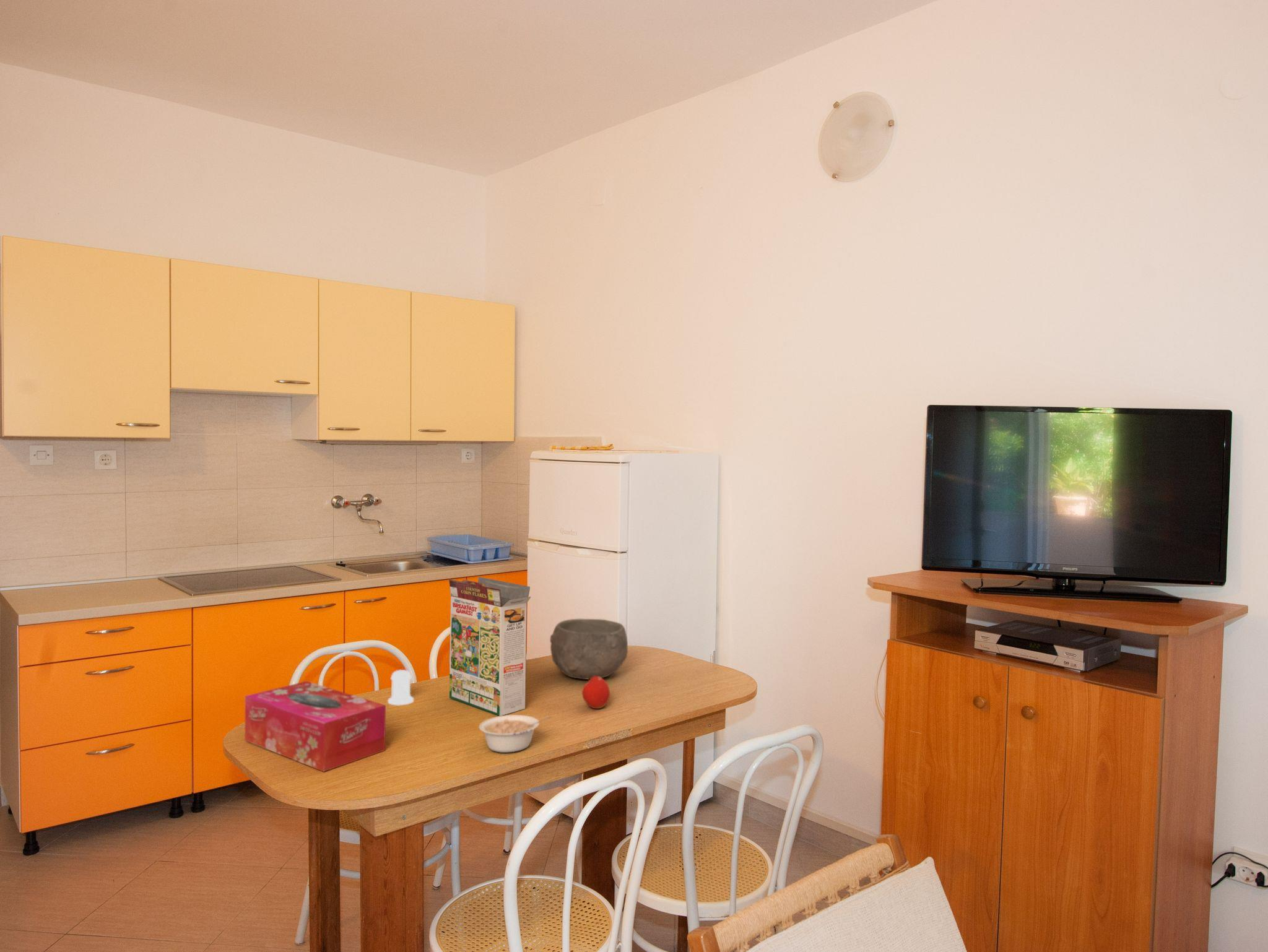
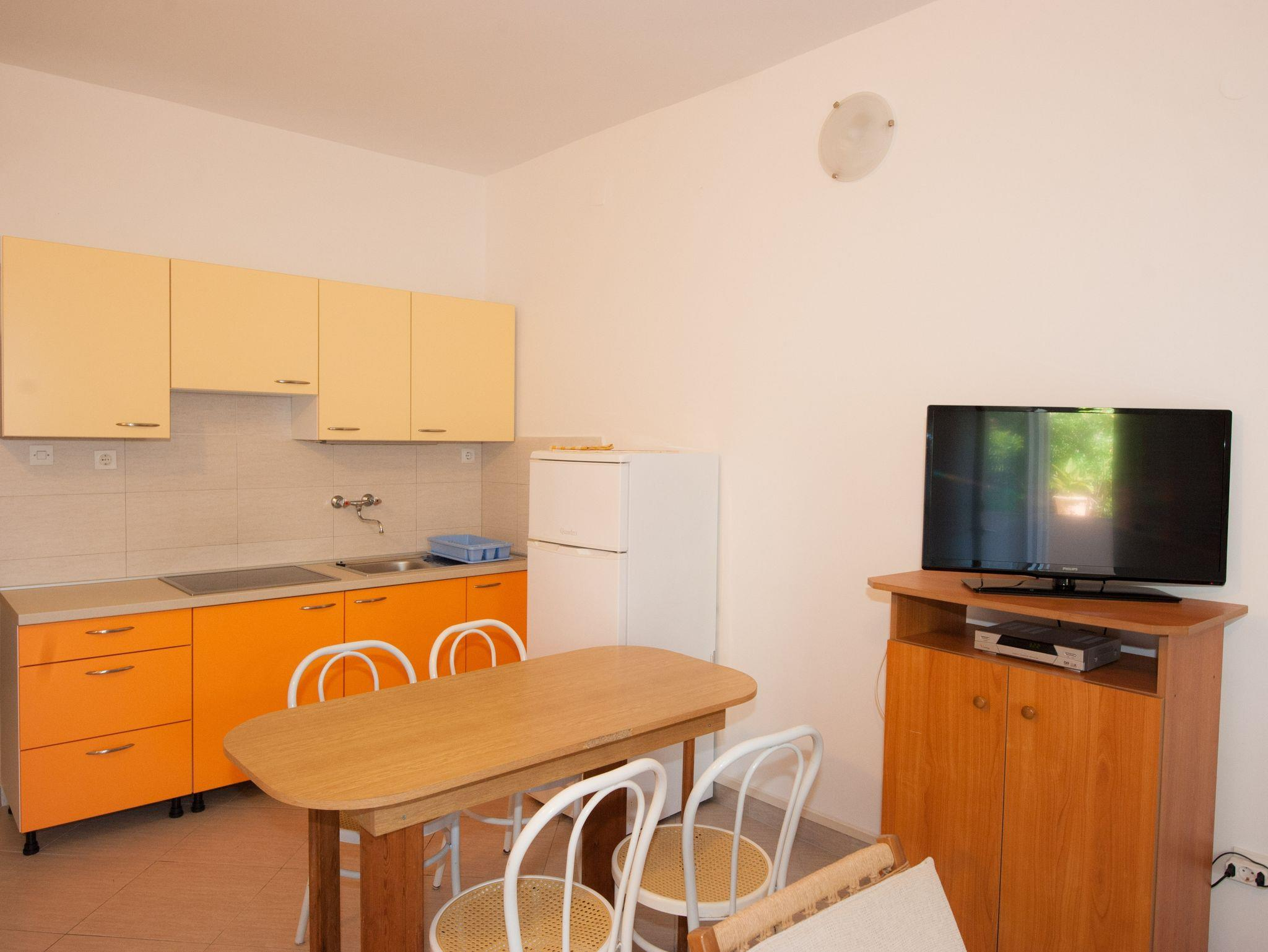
- fruit [581,675,610,709]
- cereal box [448,576,531,716]
- bowl [549,618,628,680]
- tissue box [244,681,386,772]
- legume [479,714,552,753]
- salt shaker [388,669,414,706]
